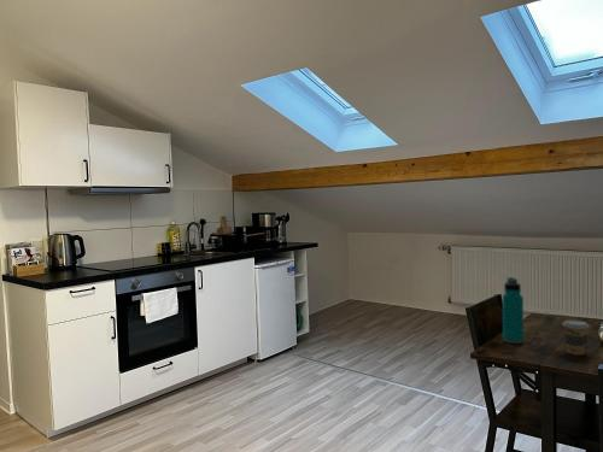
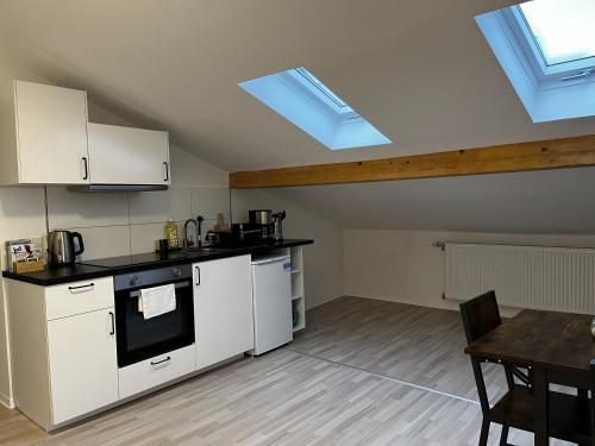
- coffee cup [561,319,591,357]
- water bottle [502,276,525,345]
